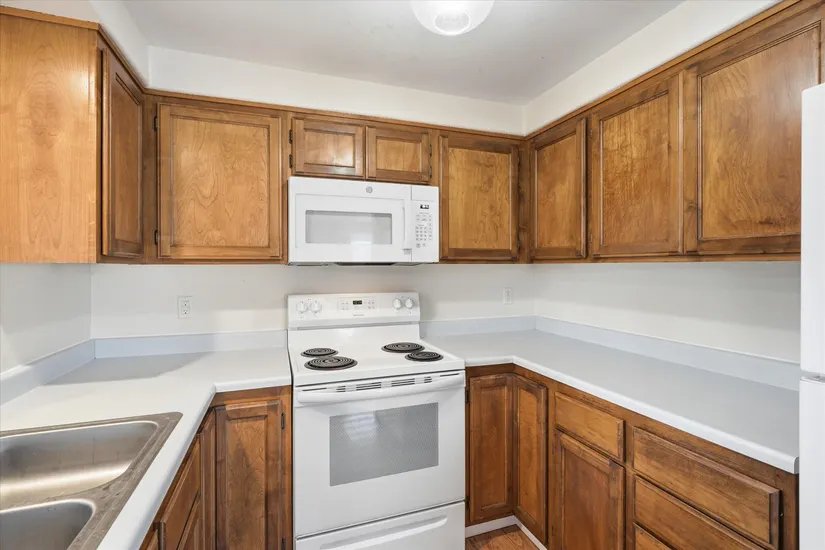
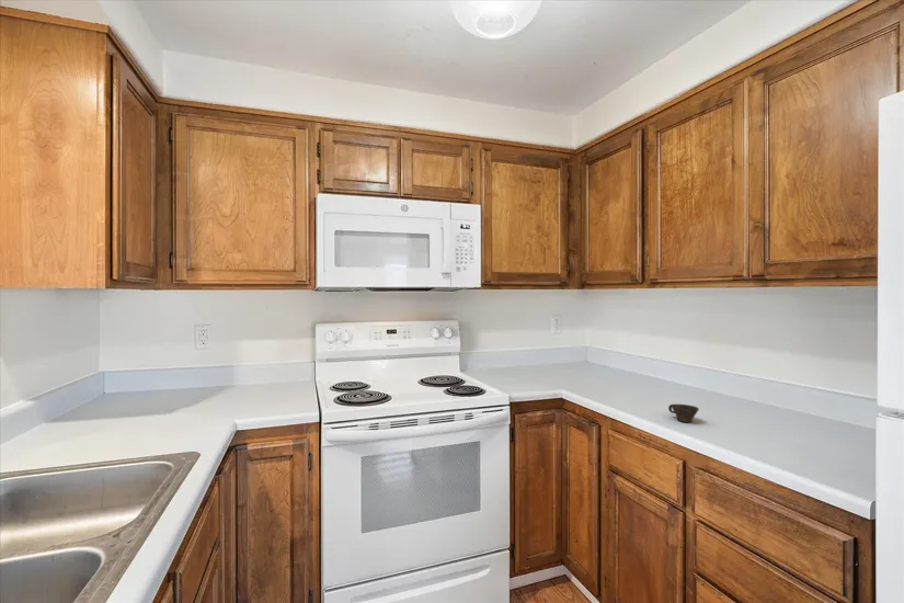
+ cup [667,403,700,423]
